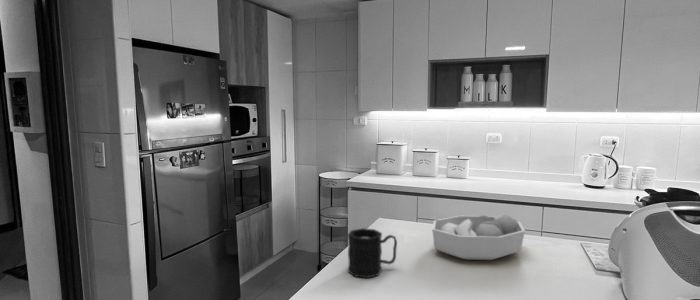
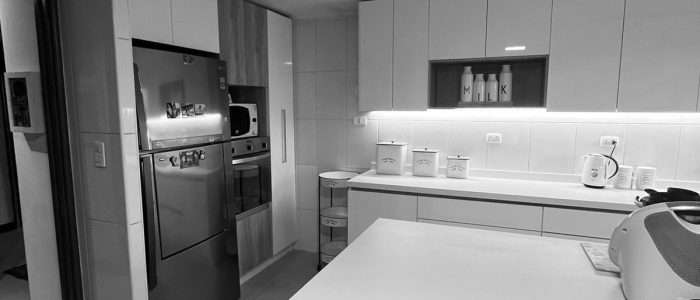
- mug [347,227,398,279]
- fruit bowl [431,212,526,261]
